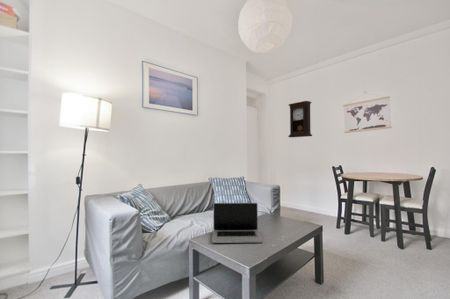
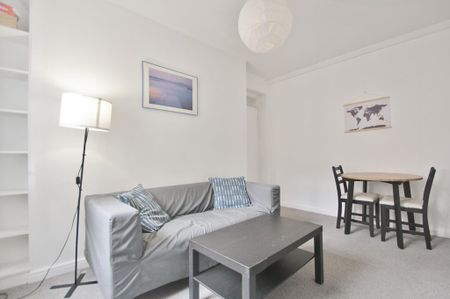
- pendulum clock [287,100,313,138]
- laptop [211,202,264,244]
